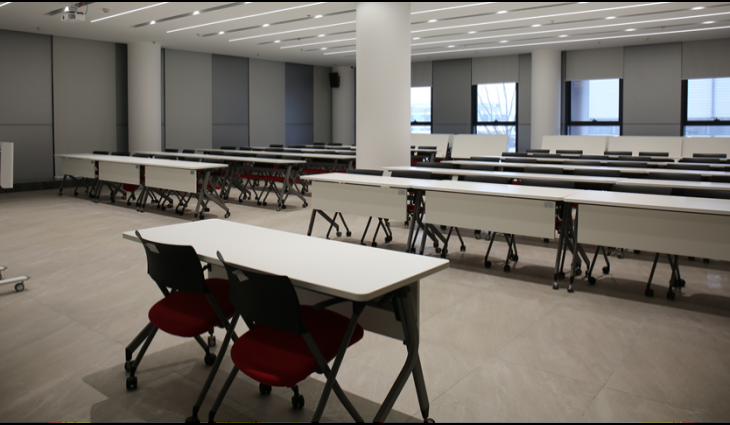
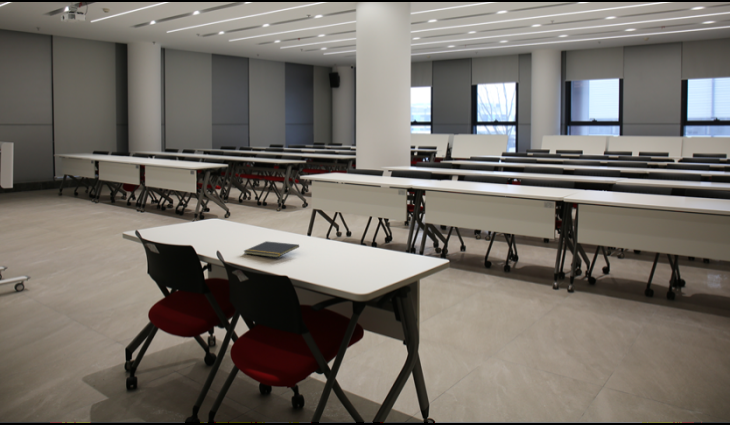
+ notepad [243,240,300,258]
